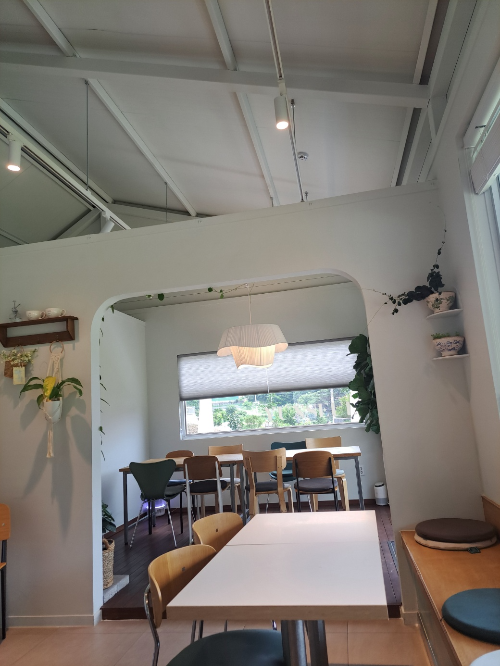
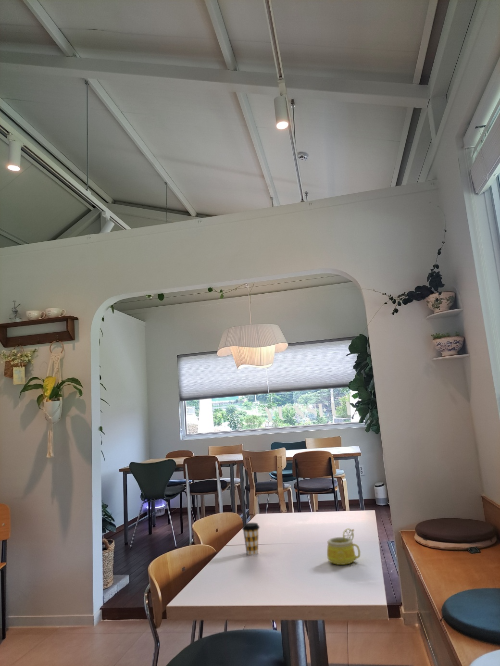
+ coffee cup [241,522,261,556]
+ mug [326,528,361,566]
